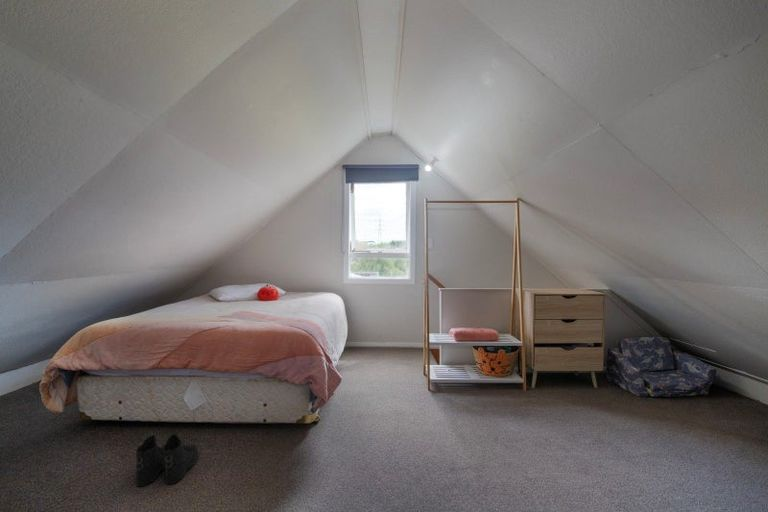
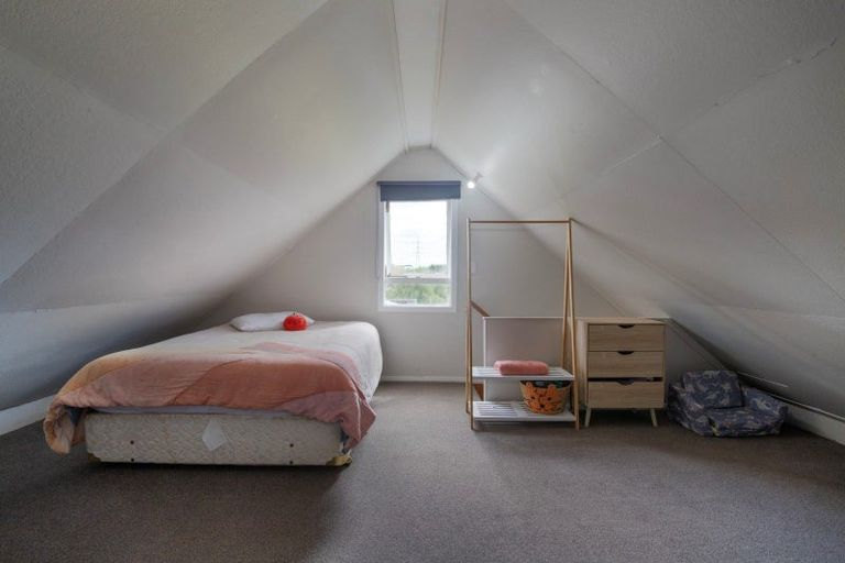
- boots [135,433,200,487]
